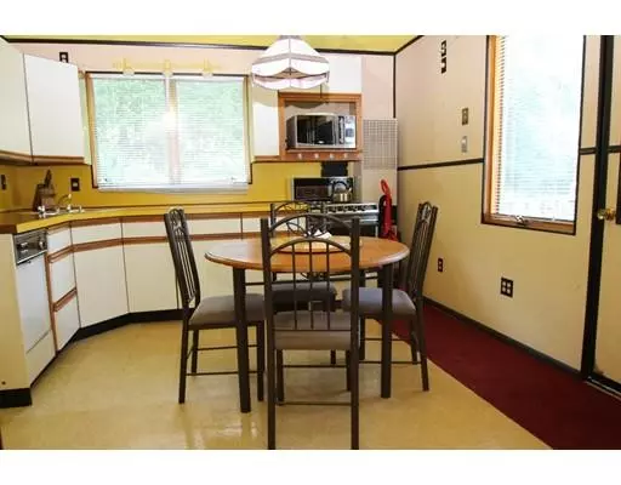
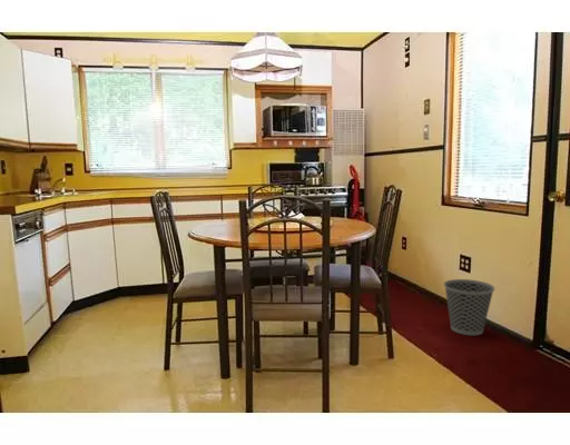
+ wastebasket [443,278,495,336]
